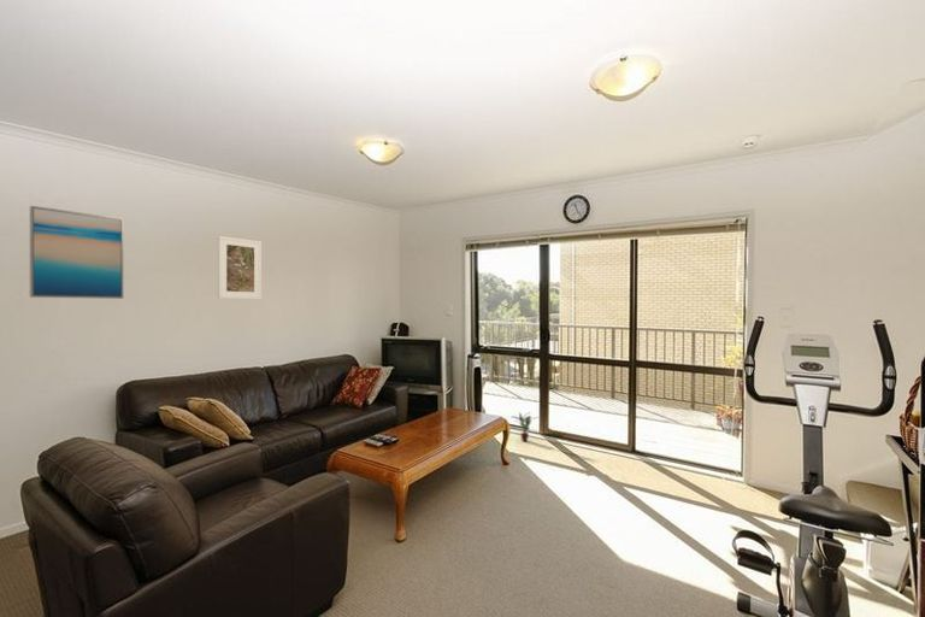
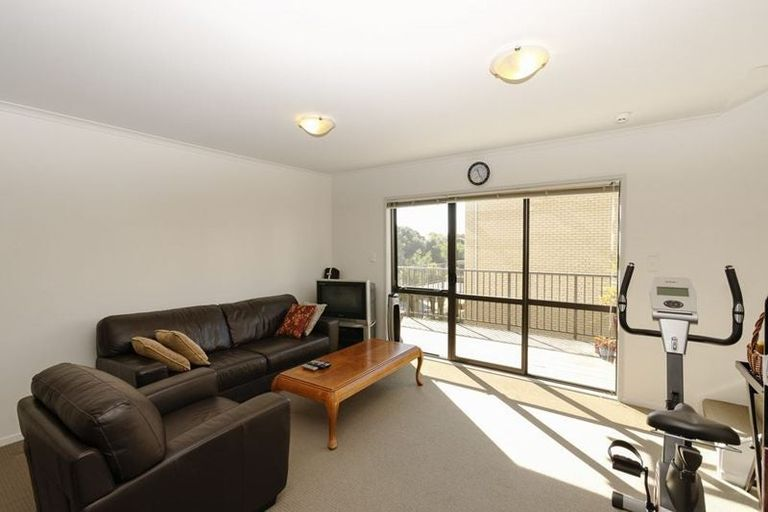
- potted plant [512,411,540,442]
- wall art [29,205,124,300]
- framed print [217,235,263,300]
